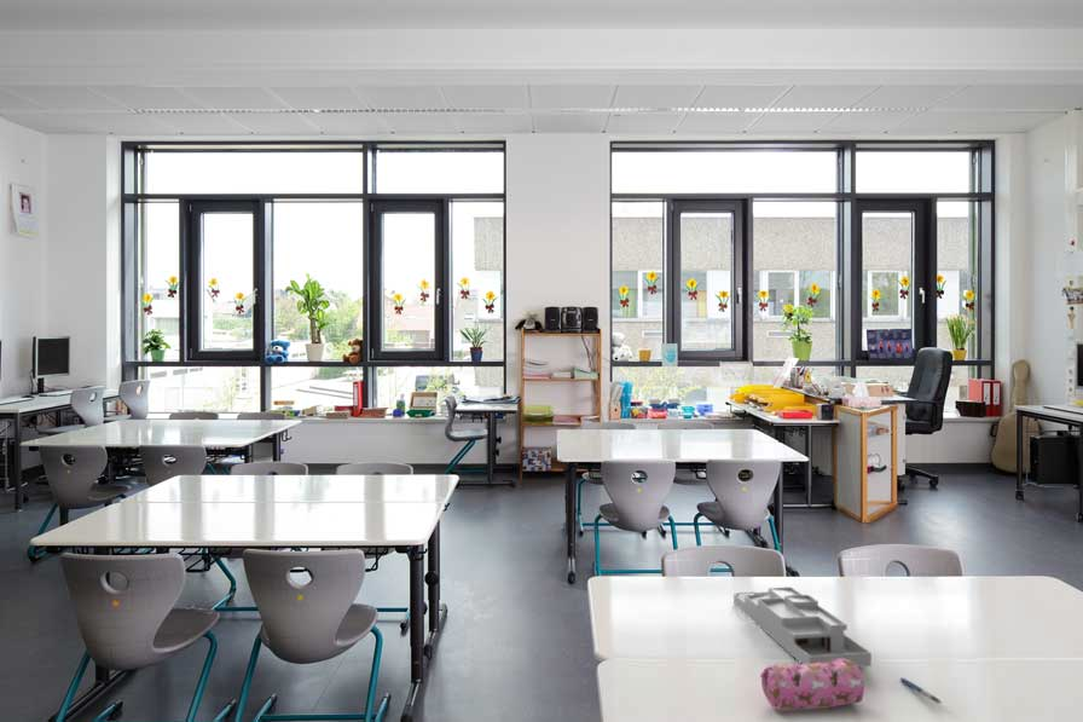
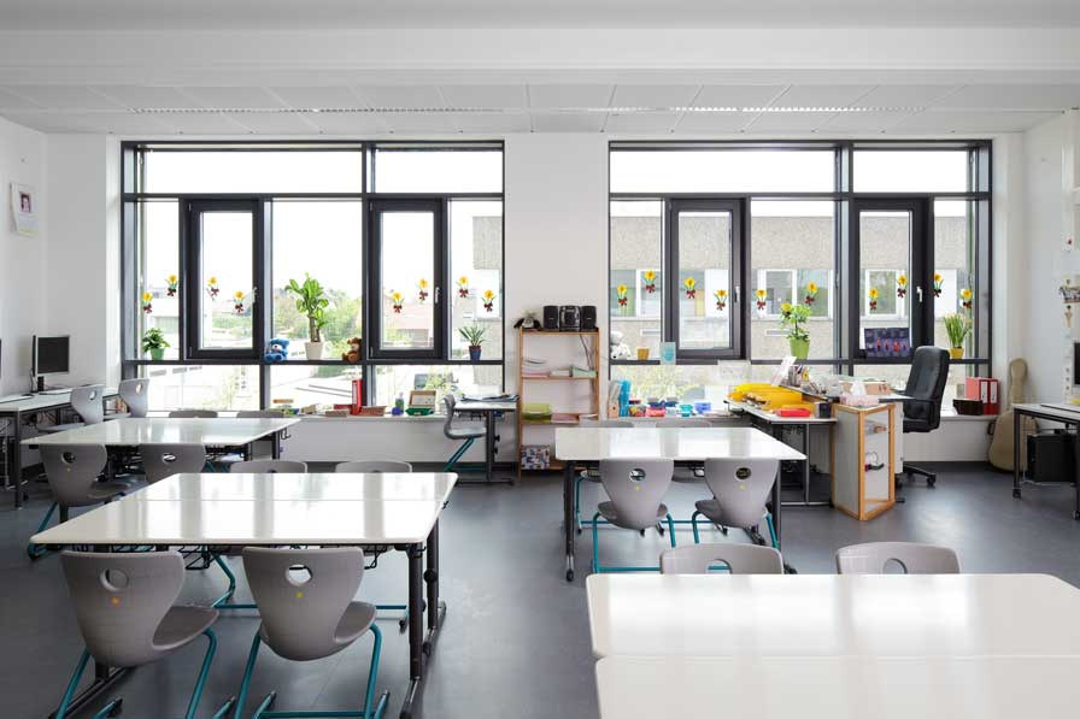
- pen [899,677,943,705]
- pencil case [759,659,865,711]
- desk organizer [732,585,873,668]
